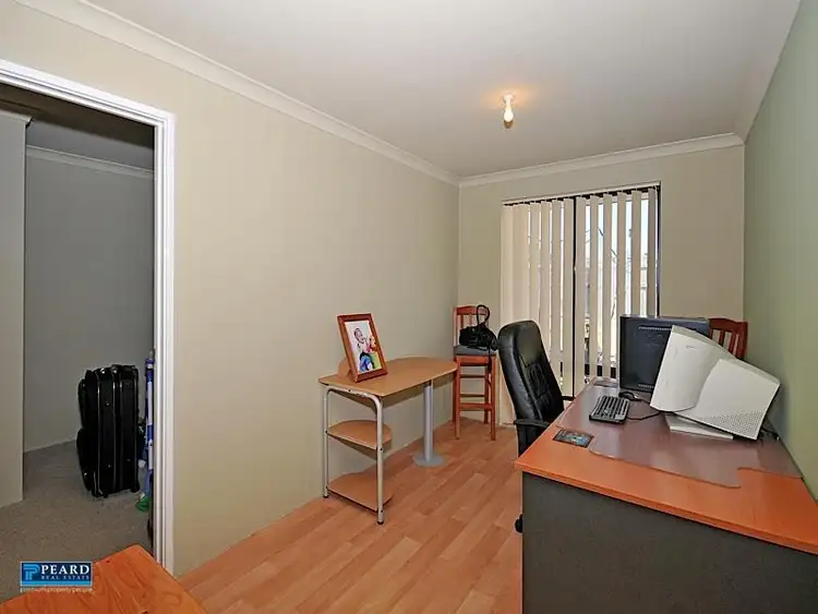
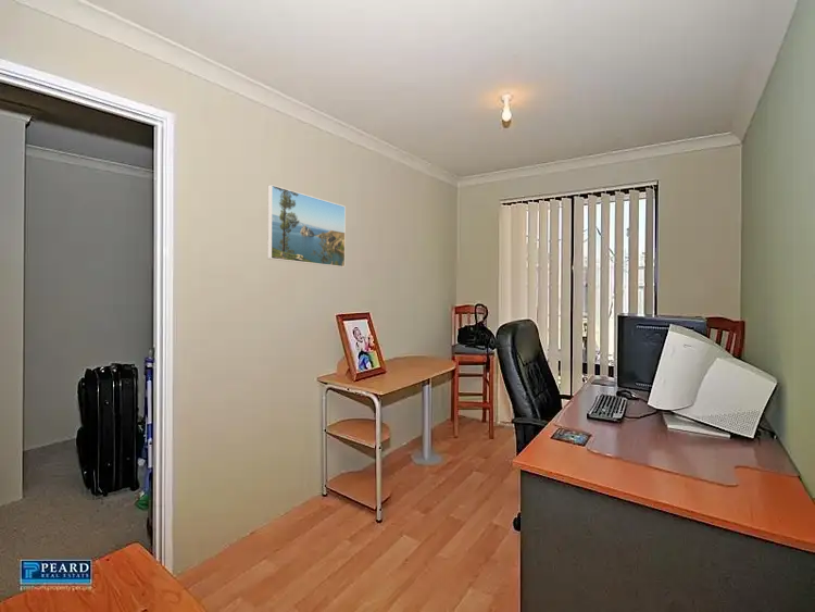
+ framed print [266,184,347,268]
